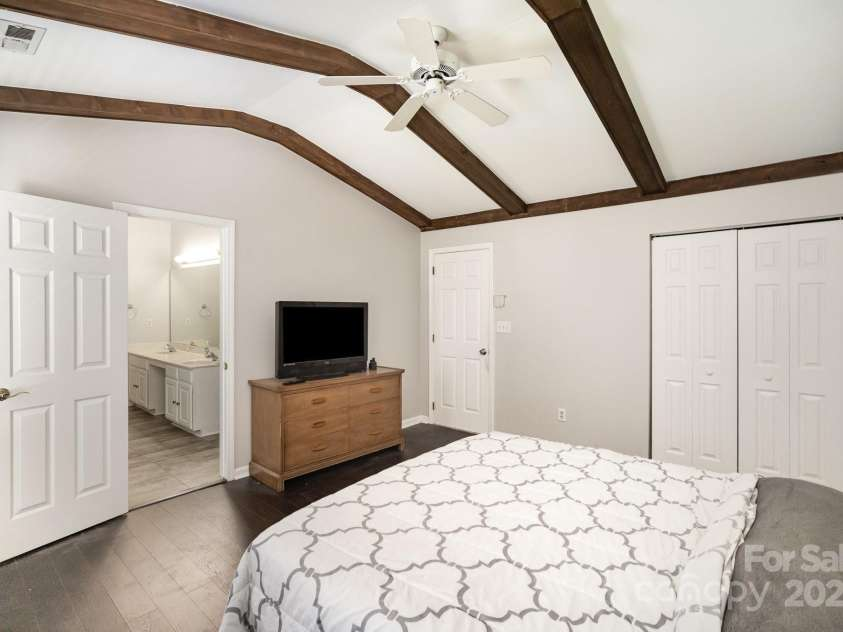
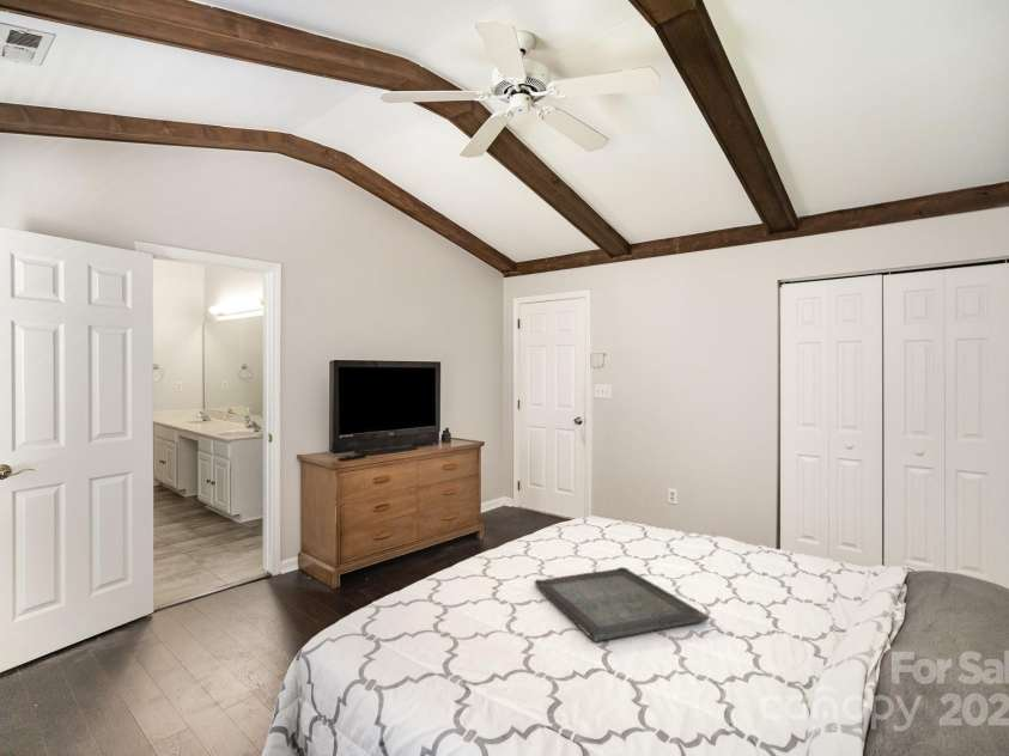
+ serving tray [534,566,711,644]
